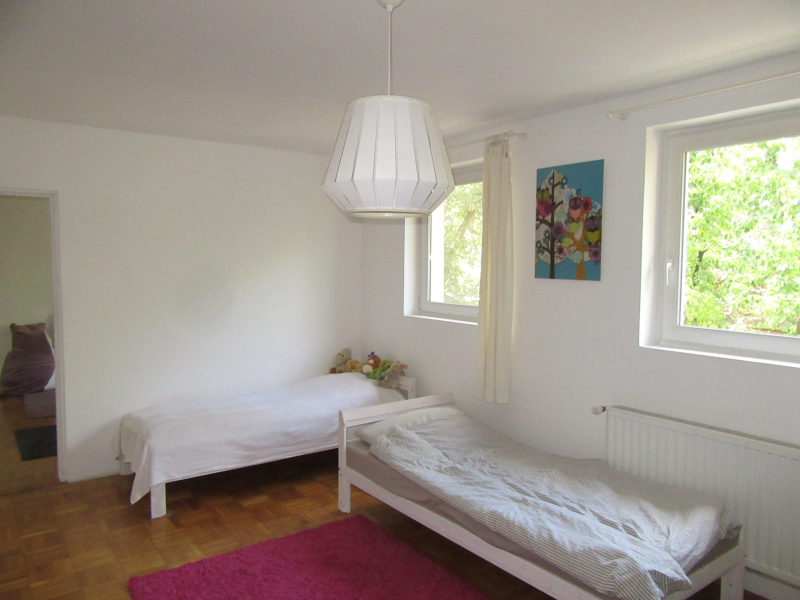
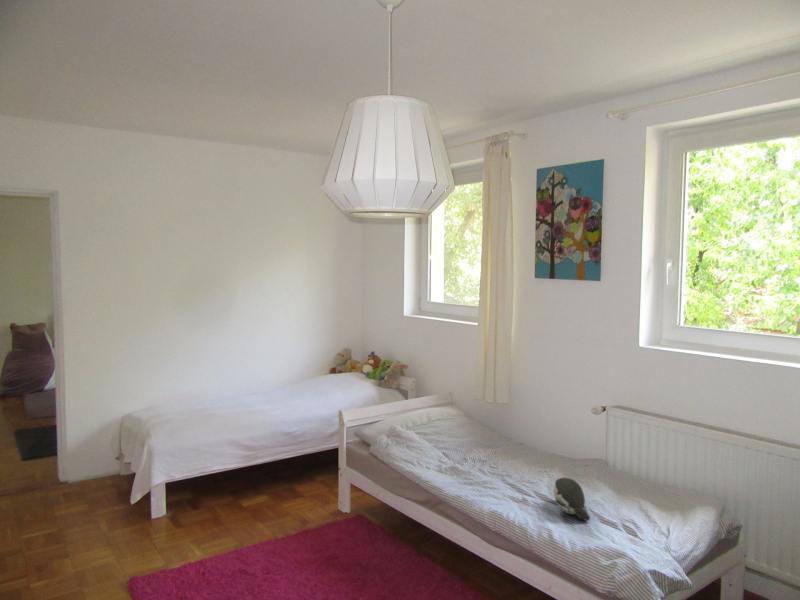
+ plush toy [553,477,591,522]
